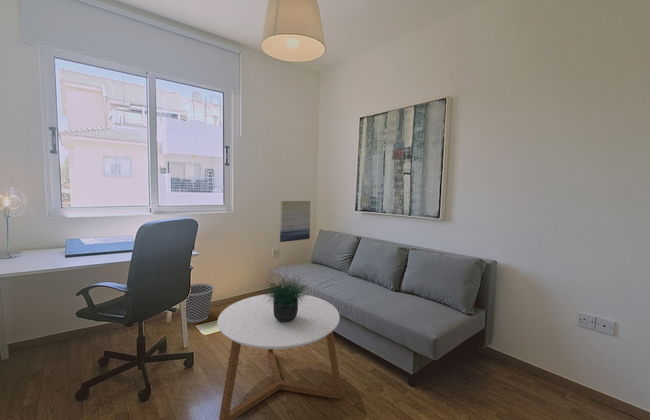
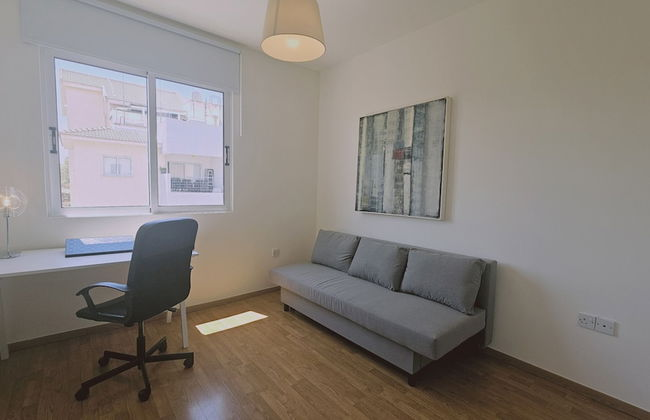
- coffee table [217,293,343,420]
- potted plant [261,265,314,321]
- wall art [279,200,312,243]
- wastebasket [185,283,215,323]
